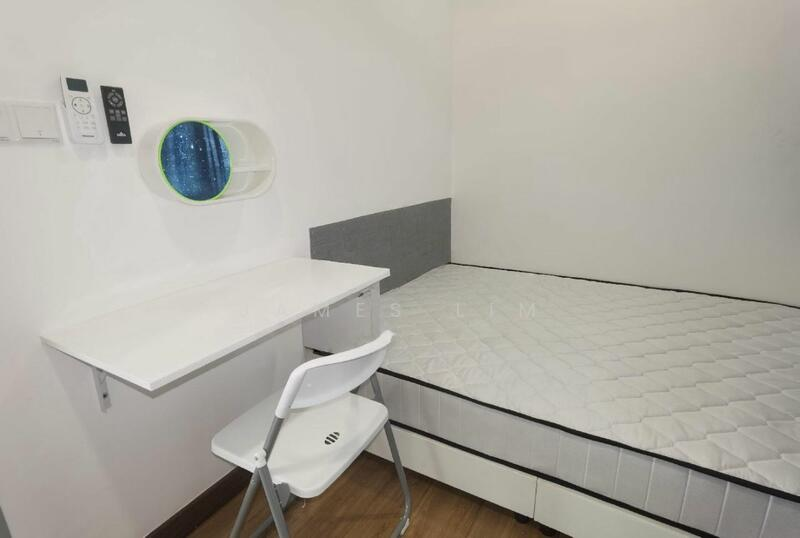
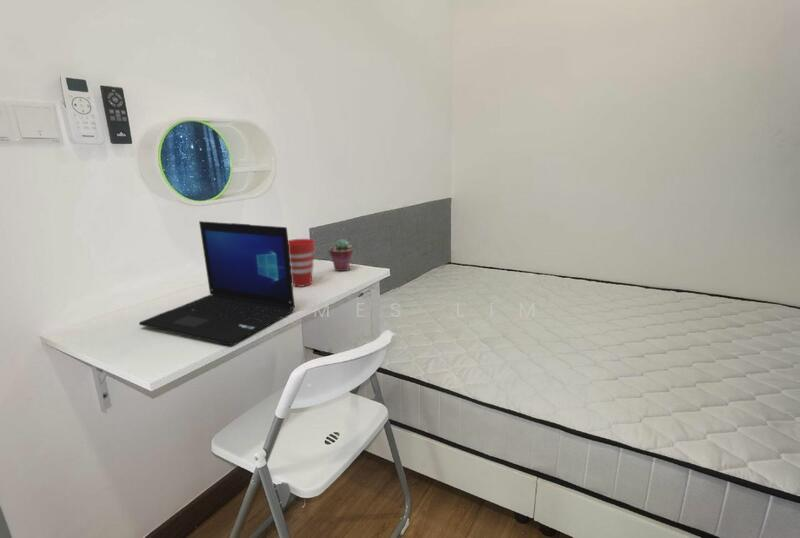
+ cup [288,238,315,288]
+ laptop [138,220,296,346]
+ potted succulent [328,238,354,272]
